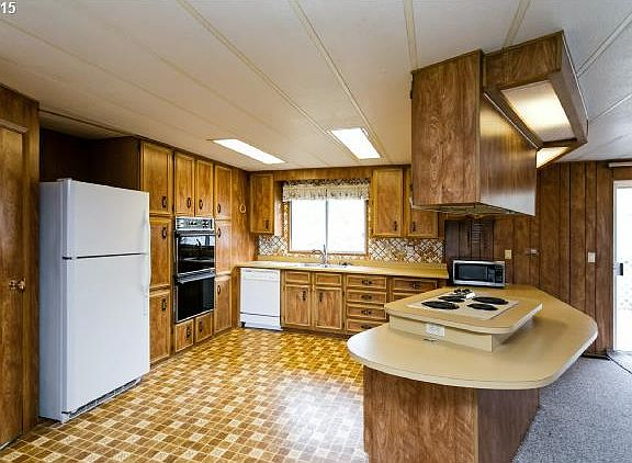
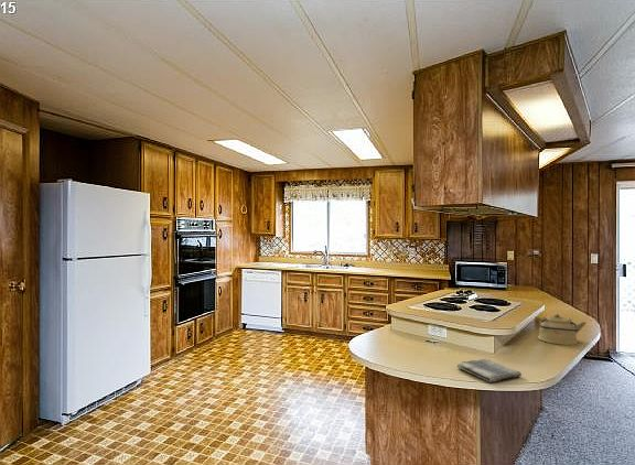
+ dish towel [456,358,523,383]
+ kettle [537,313,586,346]
